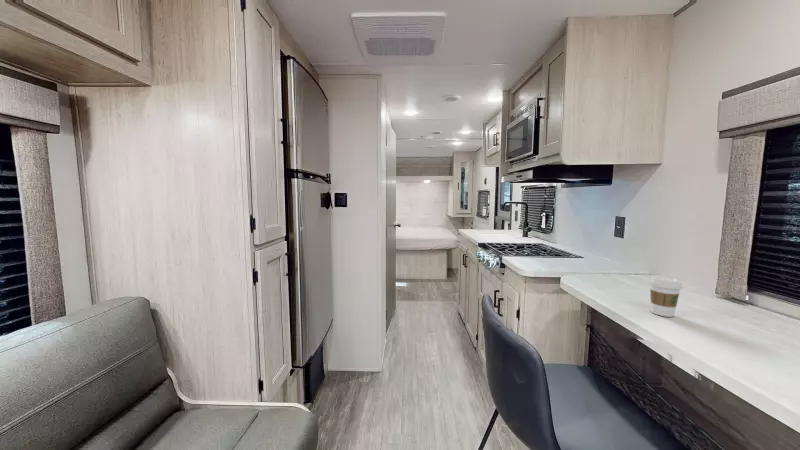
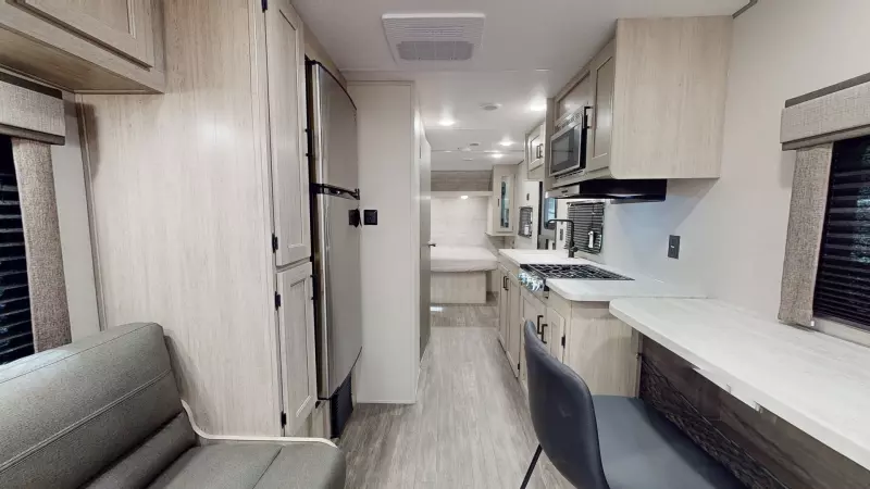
- coffee cup [647,275,684,318]
